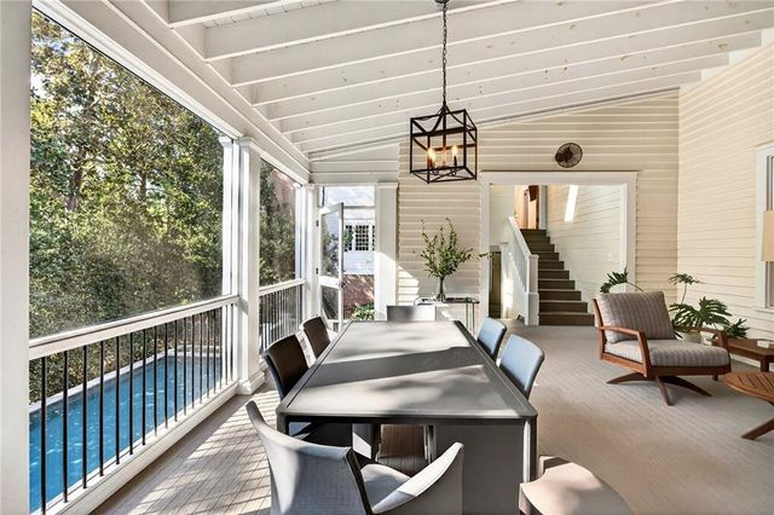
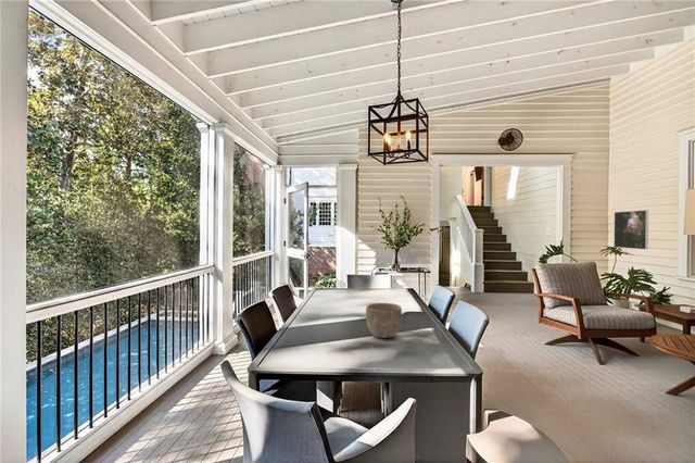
+ bowl [365,302,403,339]
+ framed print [614,209,649,251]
